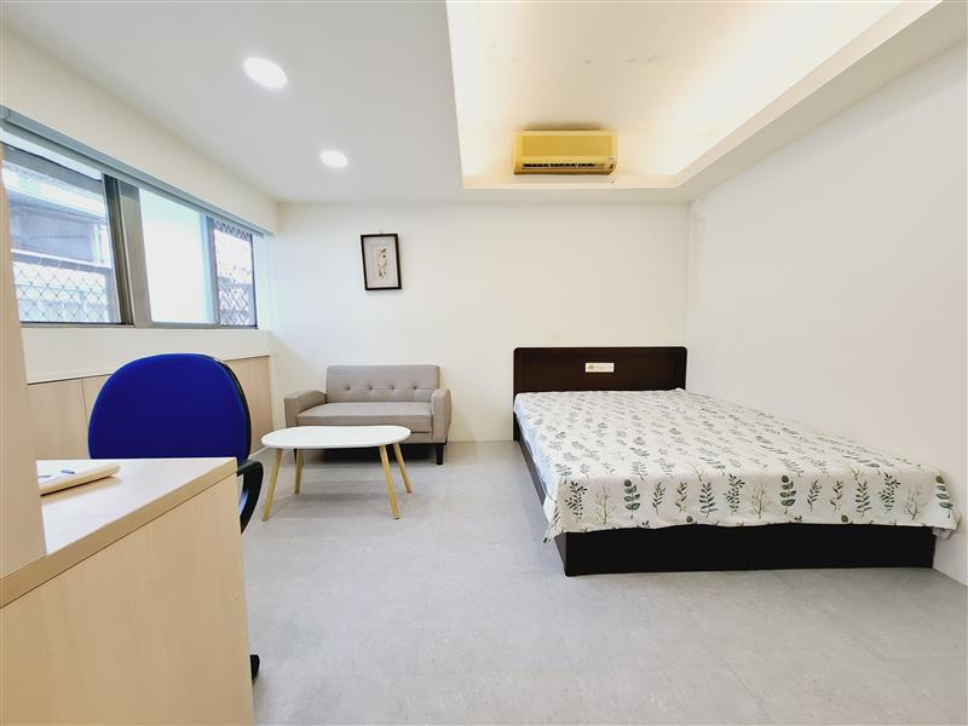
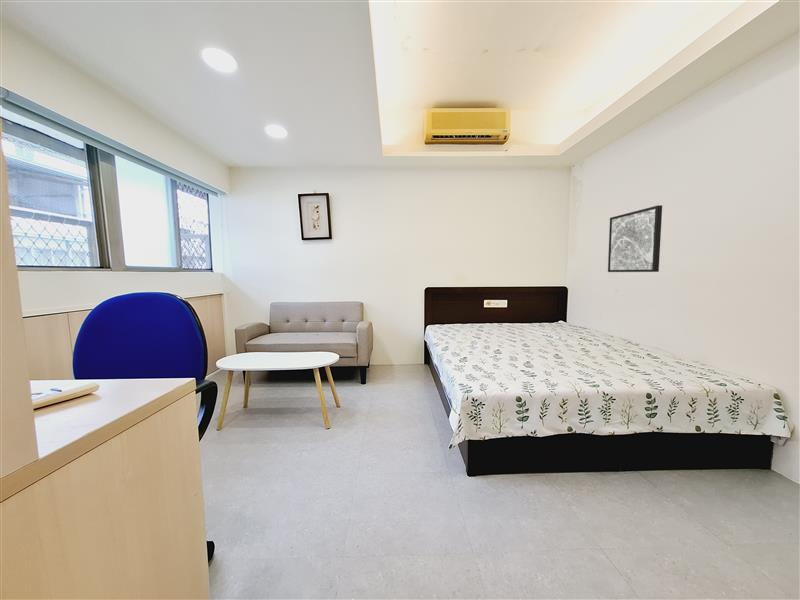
+ wall art [607,204,663,273]
